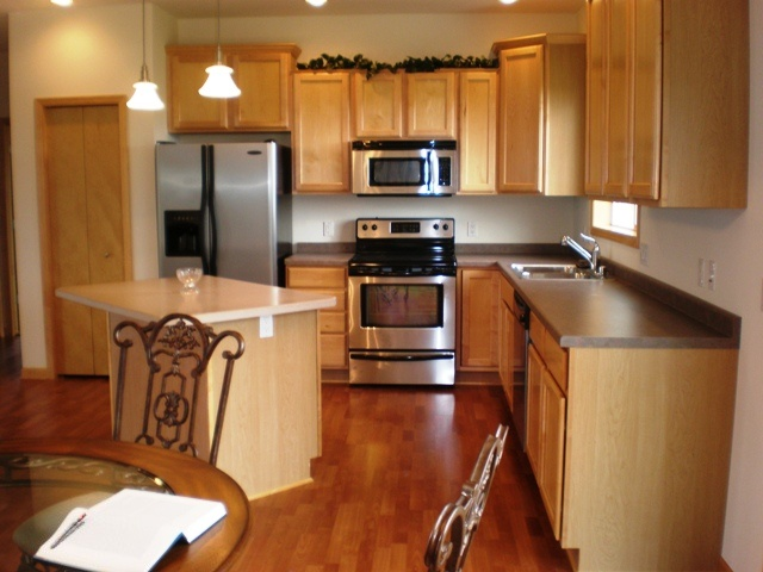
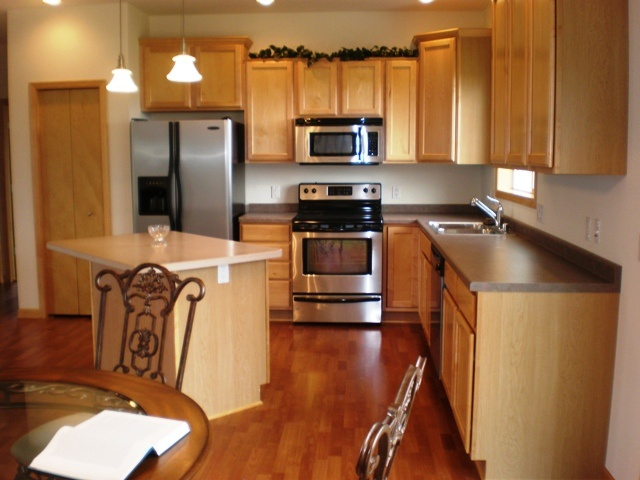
- pen [51,512,88,548]
